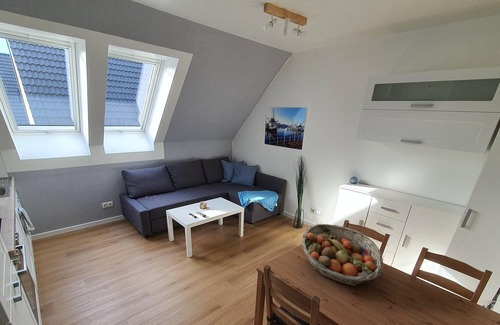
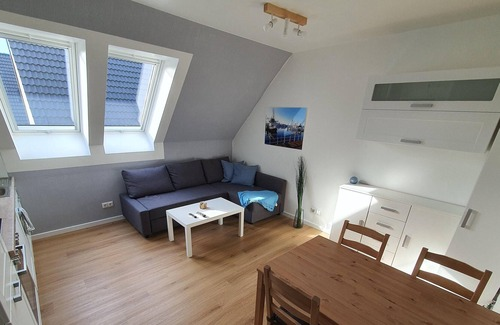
- fruit basket [301,223,384,287]
